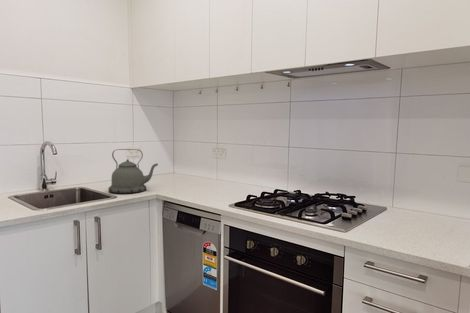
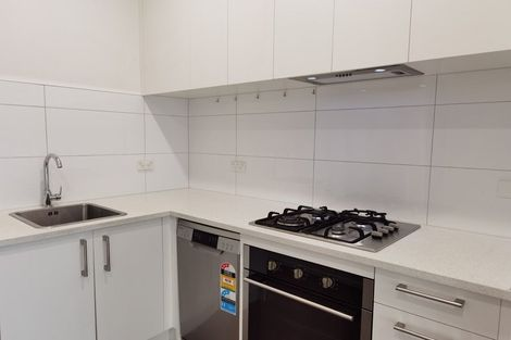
- kettle [107,148,159,194]
